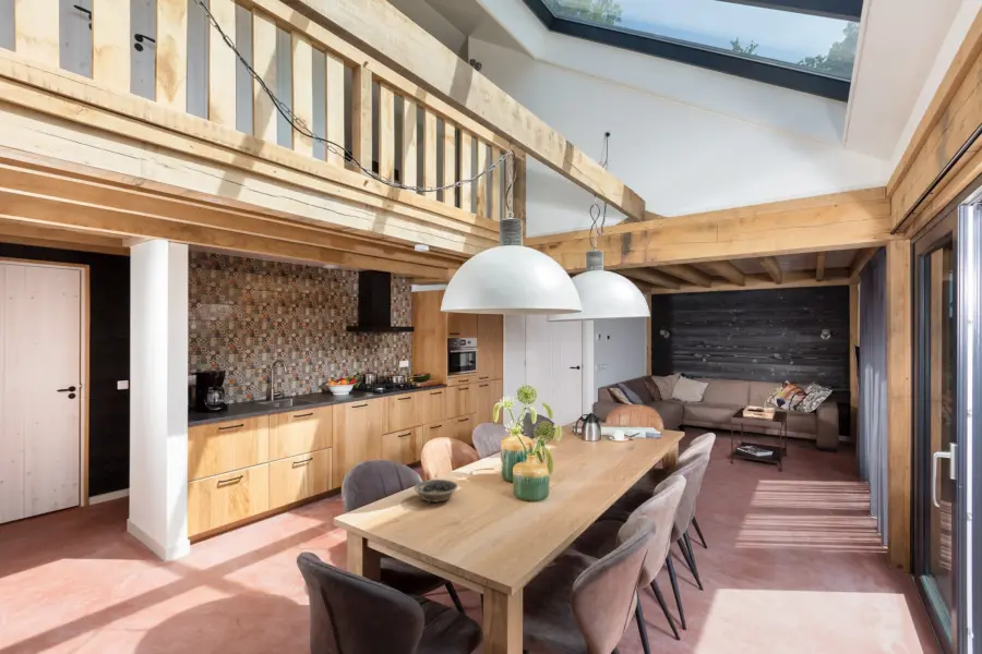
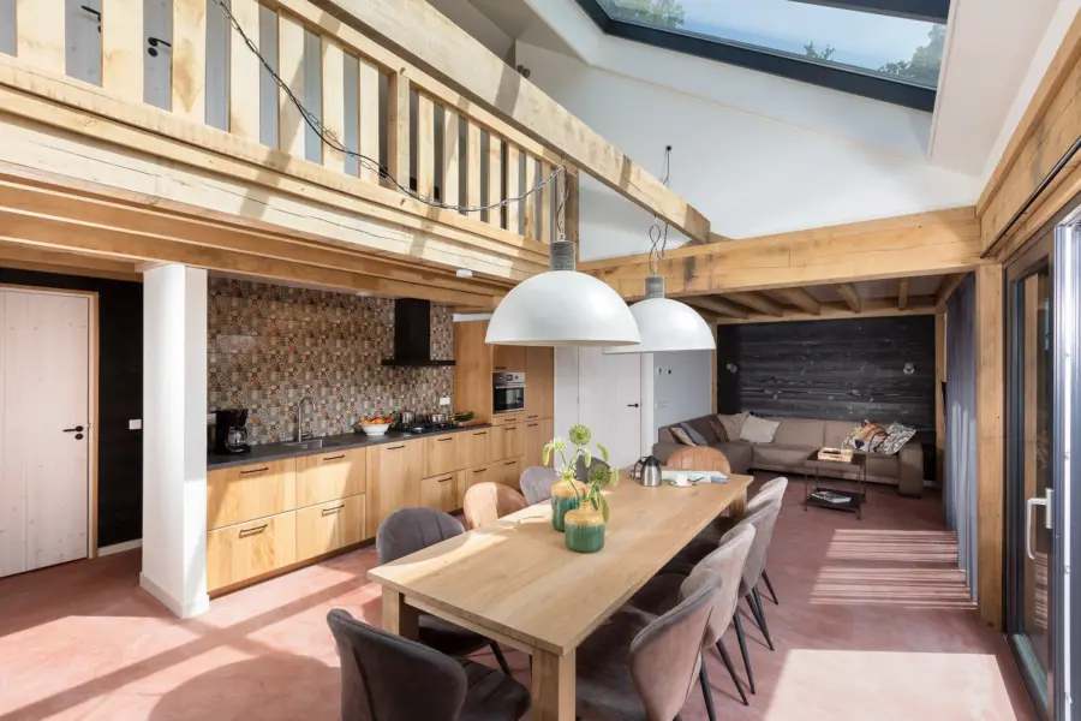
- bowl [412,479,459,505]
